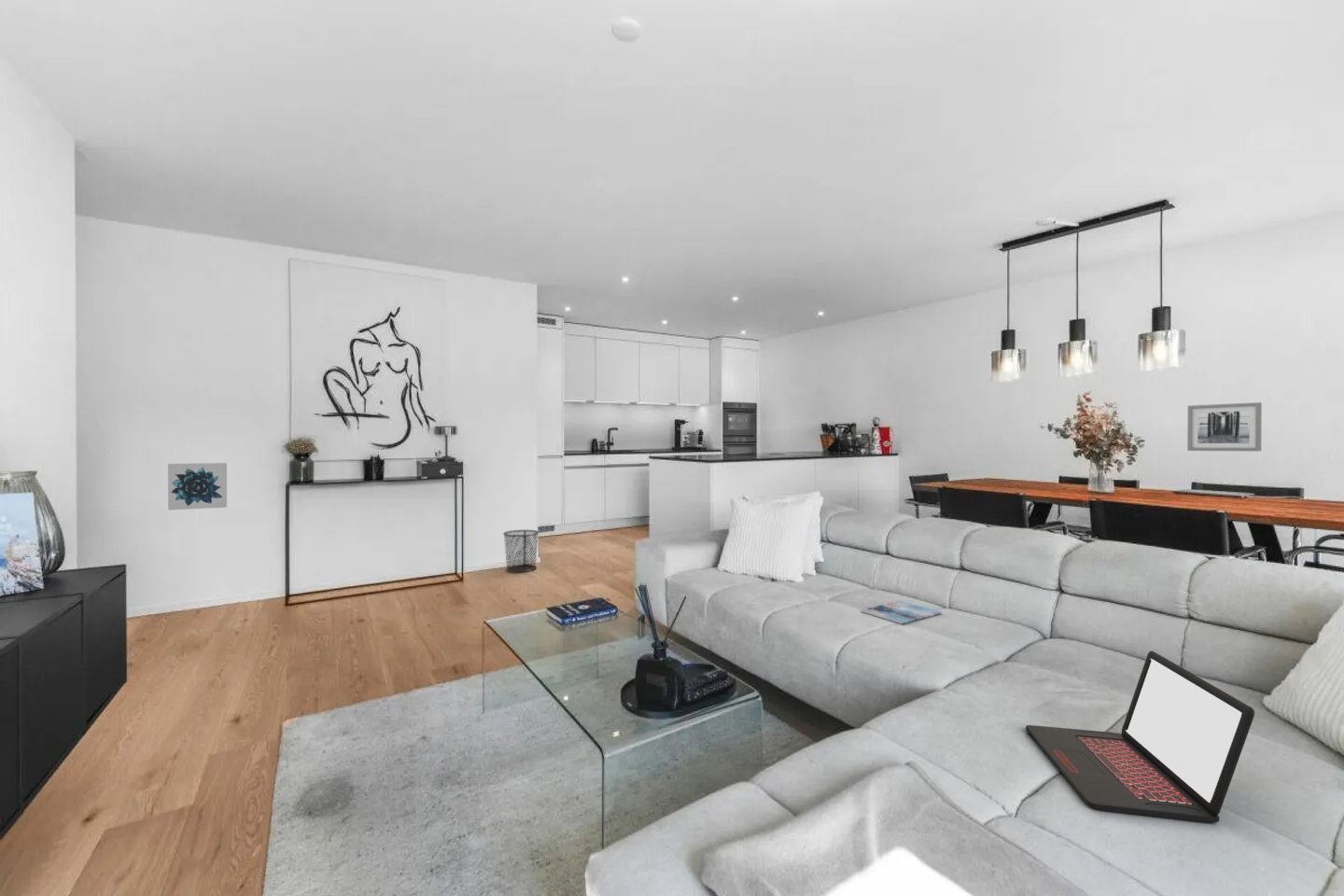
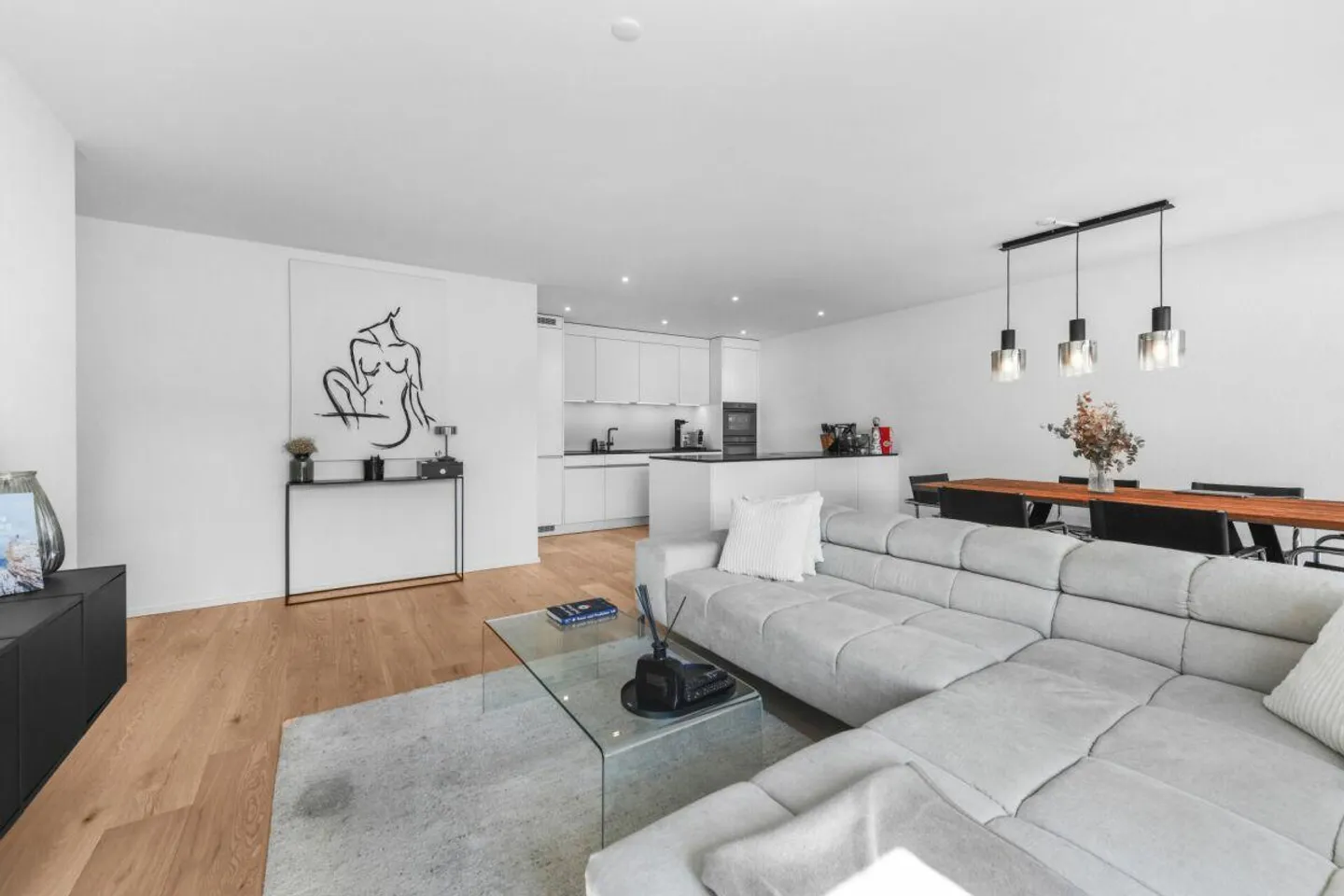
- wall art [1186,401,1263,452]
- waste bin [502,529,540,573]
- wall art [167,462,228,511]
- magazine [860,600,943,625]
- laptop [1025,650,1255,824]
